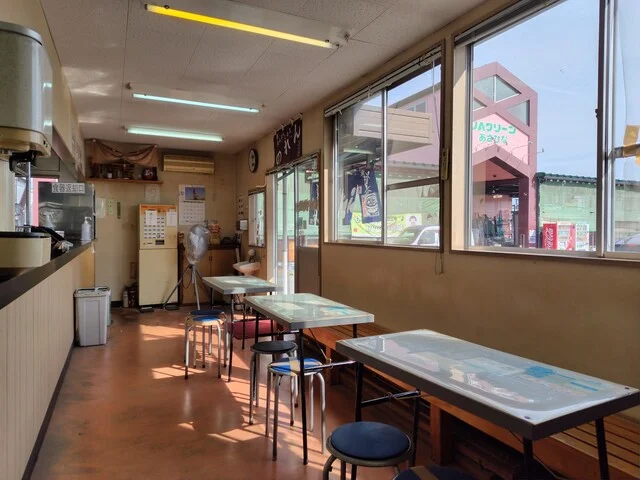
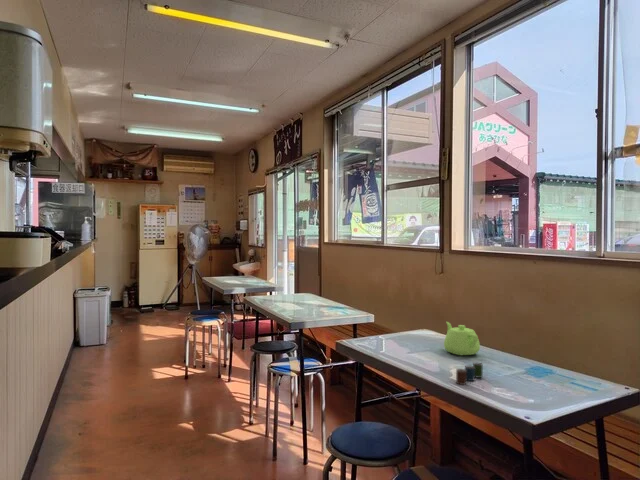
+ teapot [443,321,481,356]
+ cup [455,361,484,386]
